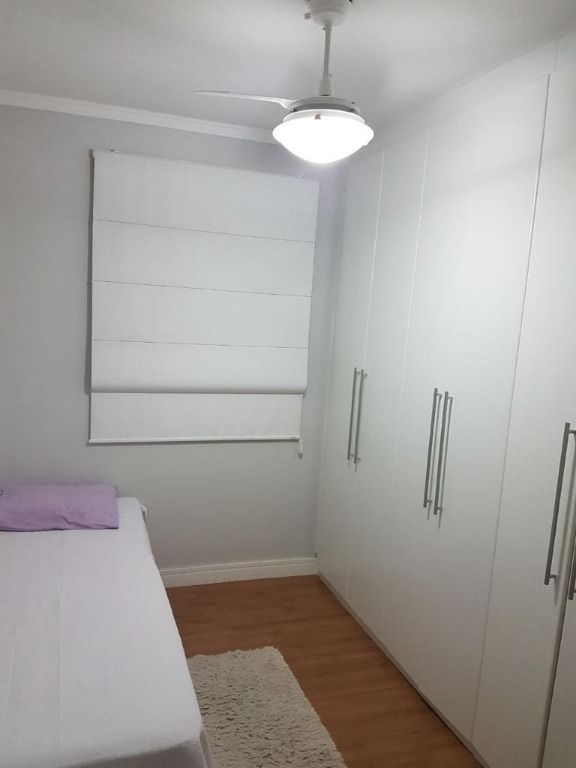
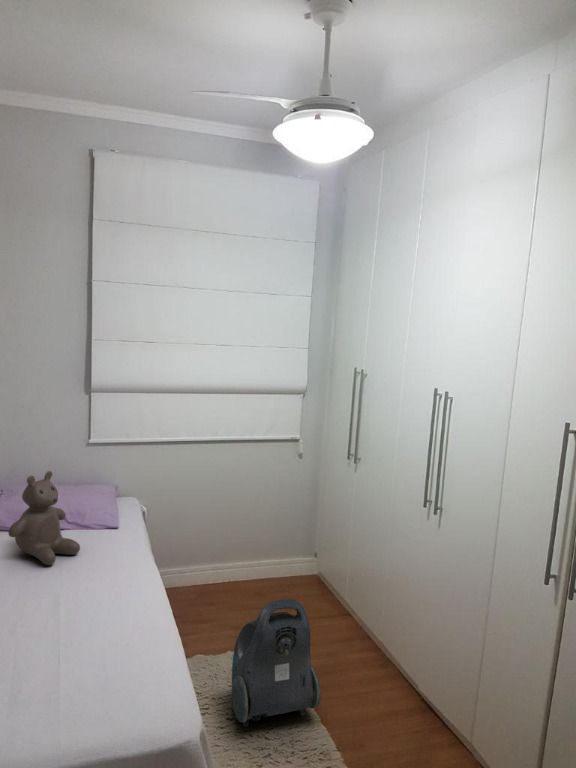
+ teddy bear [7,470,81,566]
+ vacuum cleaner [231,598,322,727]
